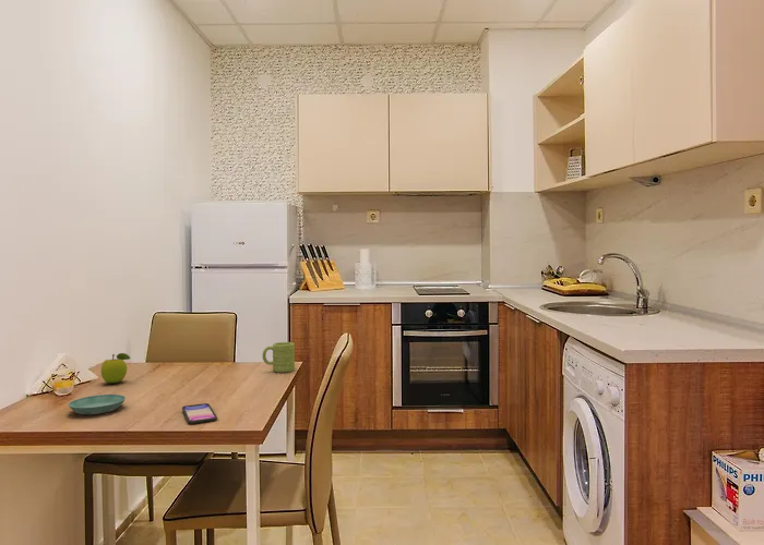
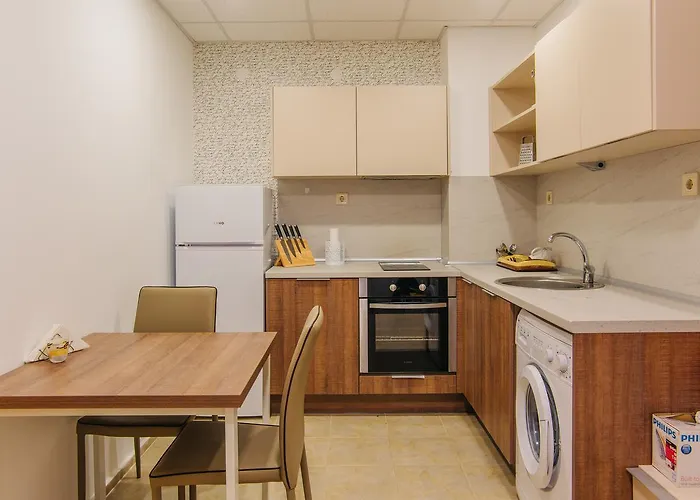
- mug [262,341,296,374]
- smartphone [181,402,218,424]
- fruit [100,352,131,385]
- saucer [67,393,127,415]
